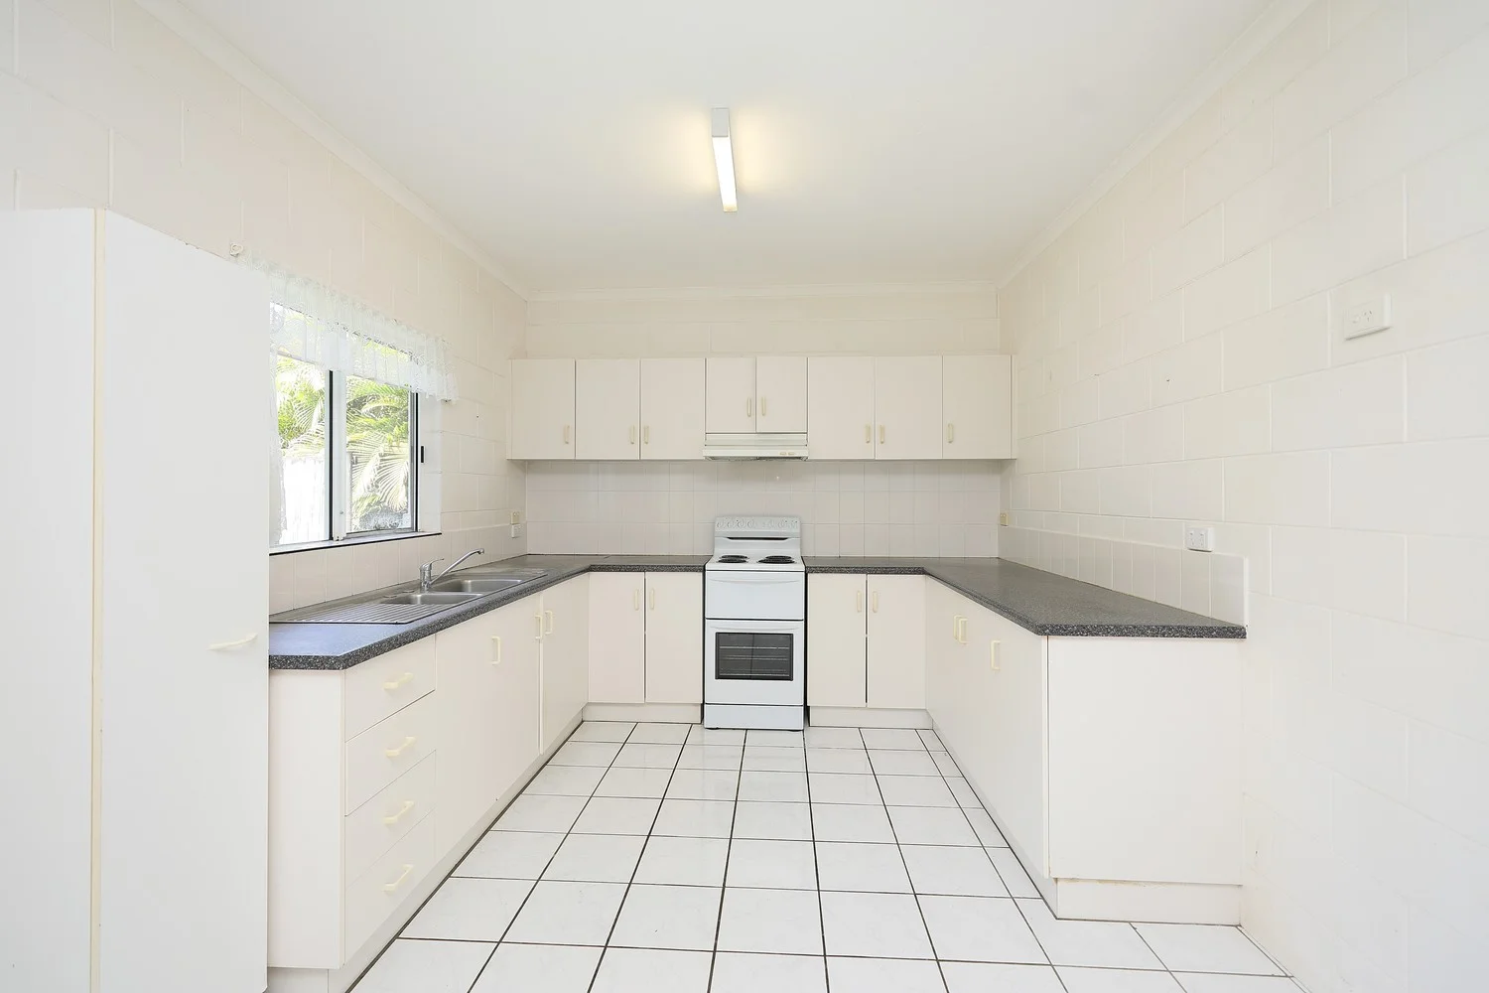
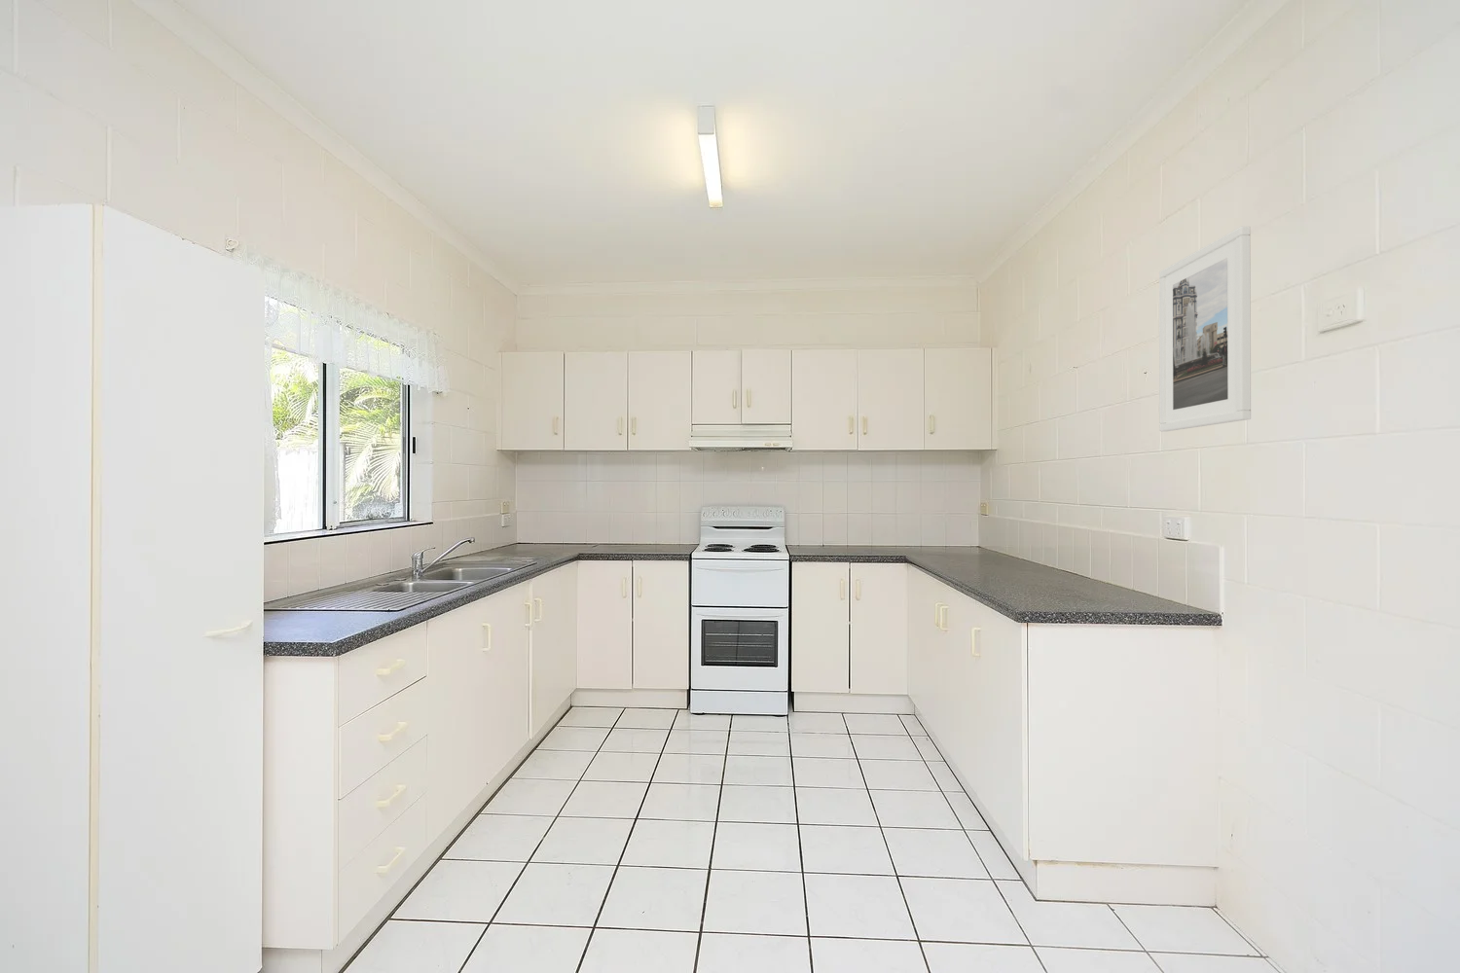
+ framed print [1158,226,1251,433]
